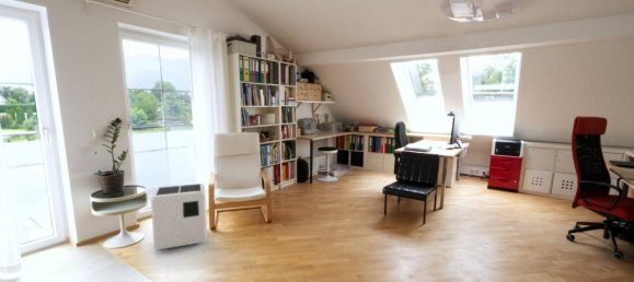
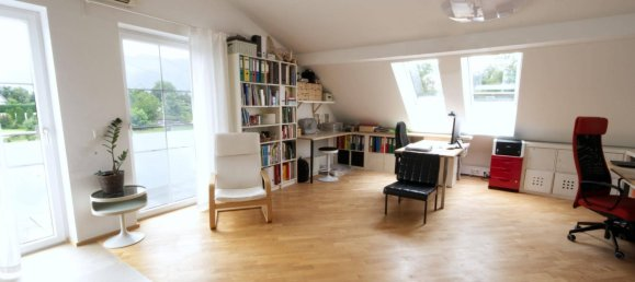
- air purifier [150,183,208,251]
